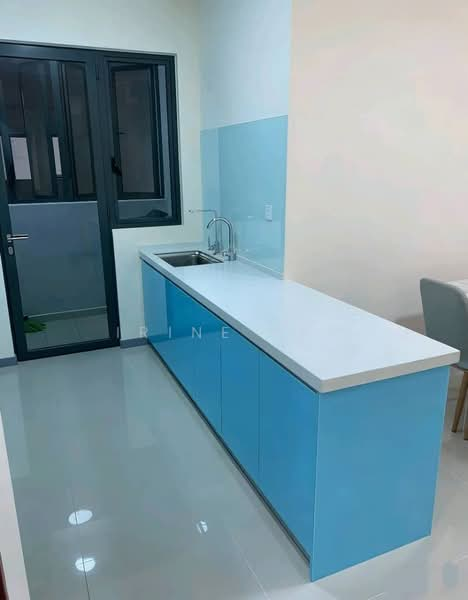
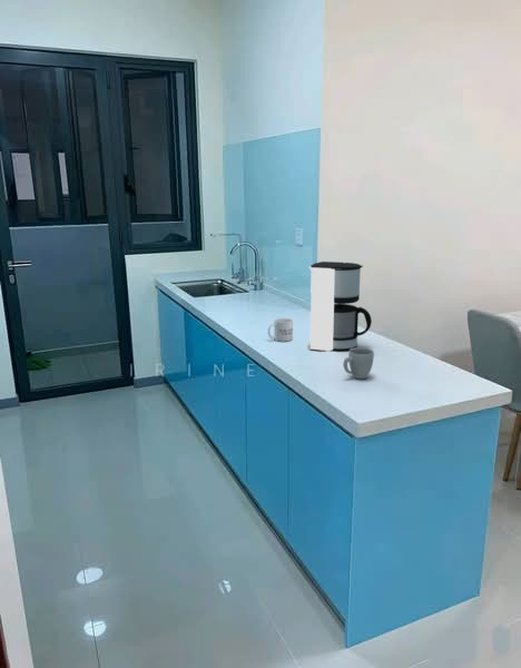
+ mug [342,346,375,380]
+ mug [267,317,294,343]
+ coffee maker [308,261,373,352]
